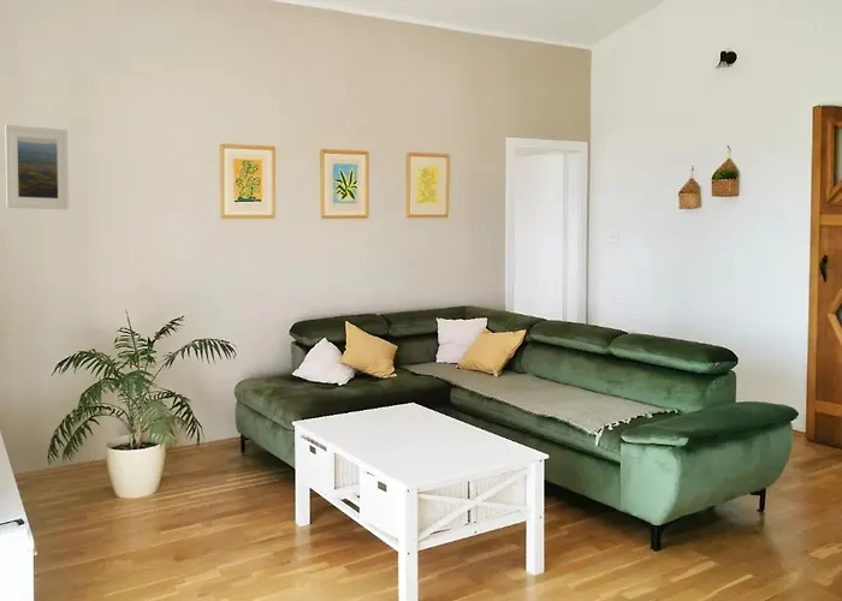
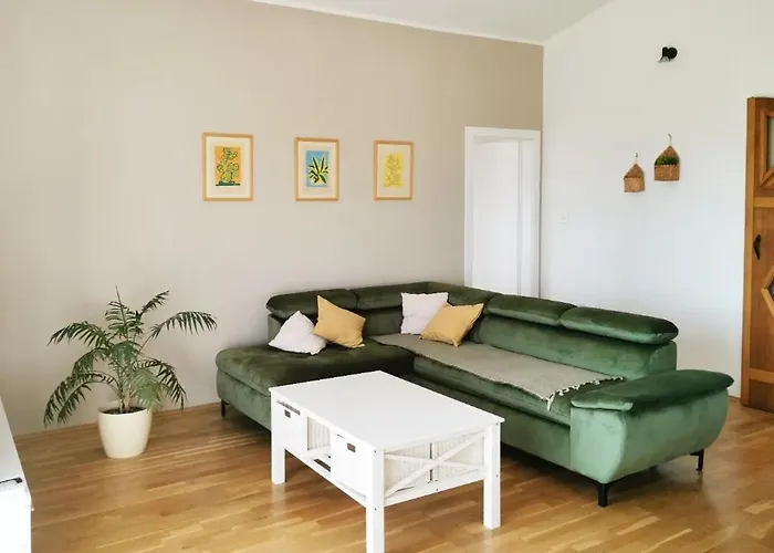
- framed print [4,124,71,210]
